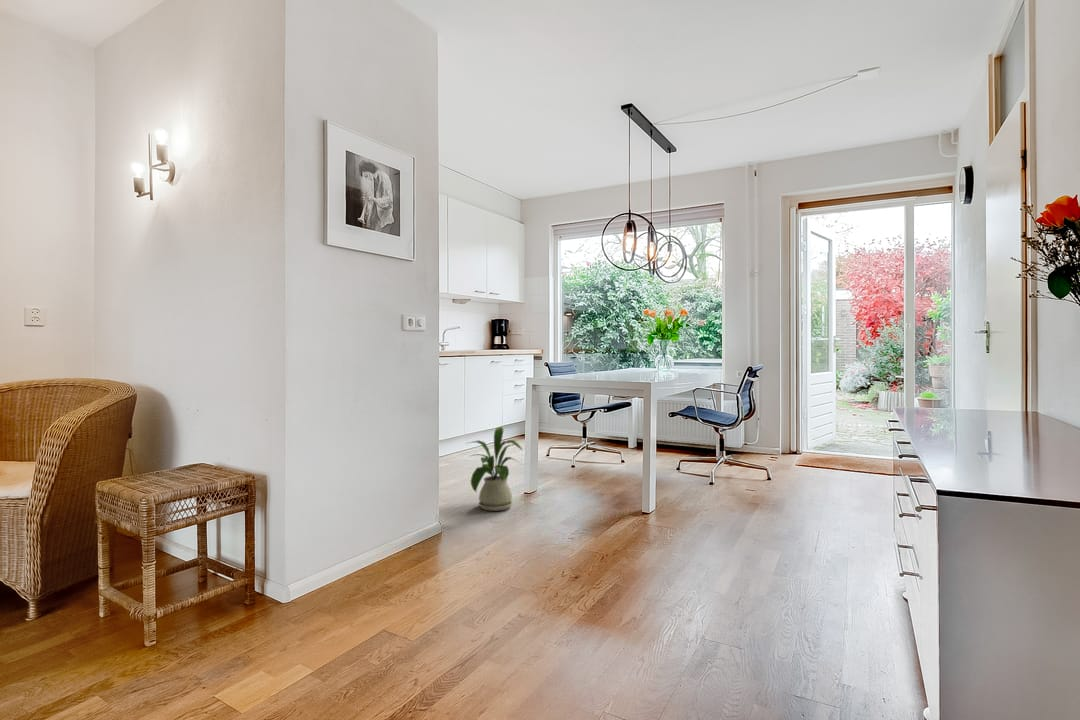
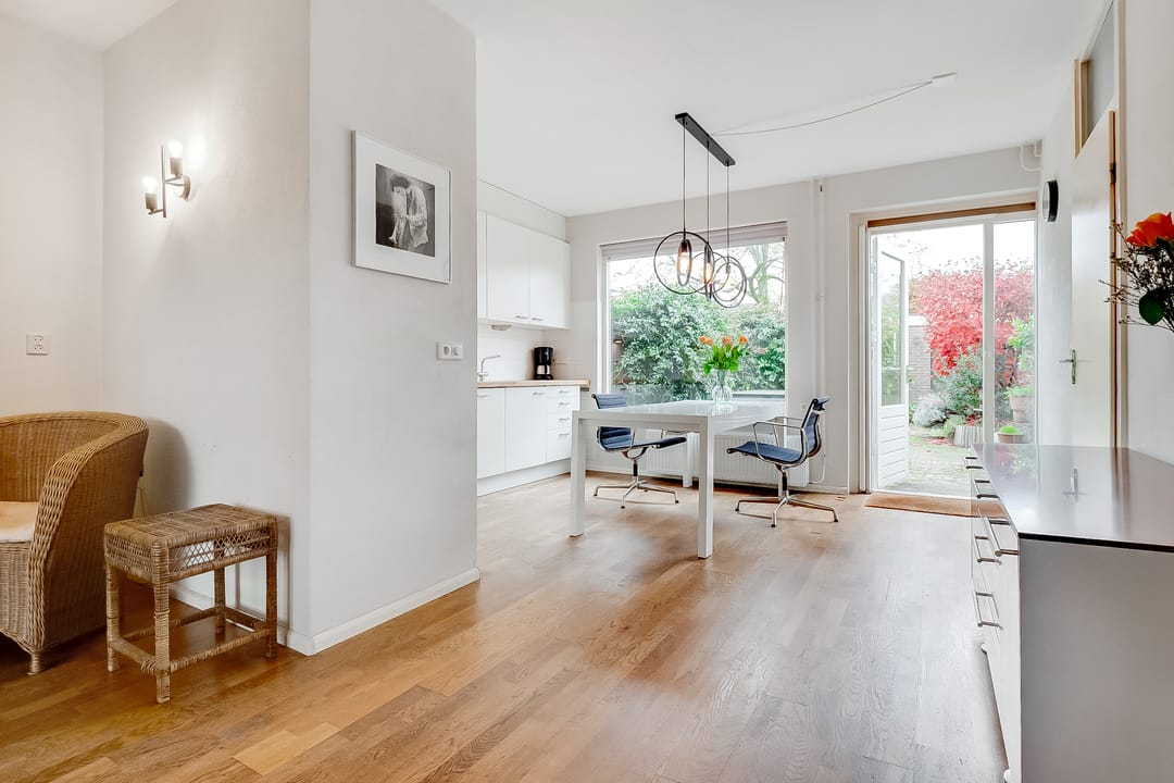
- house plant [465,426,523,512]
